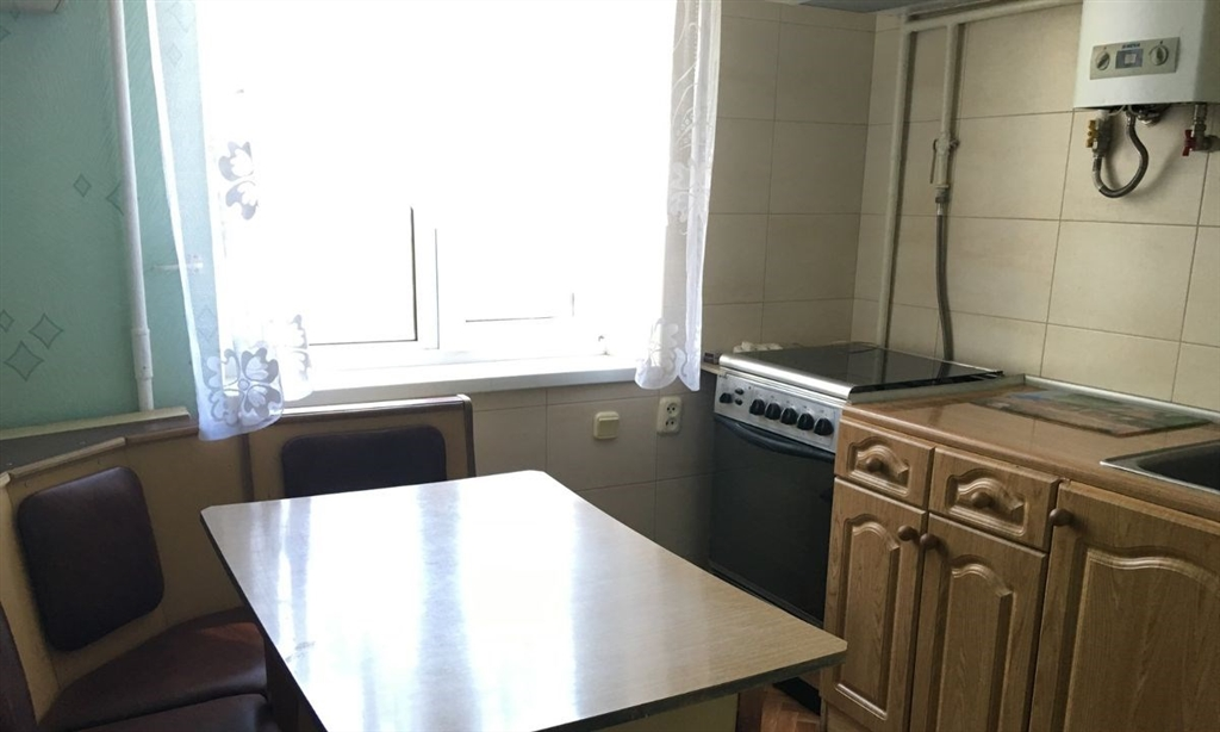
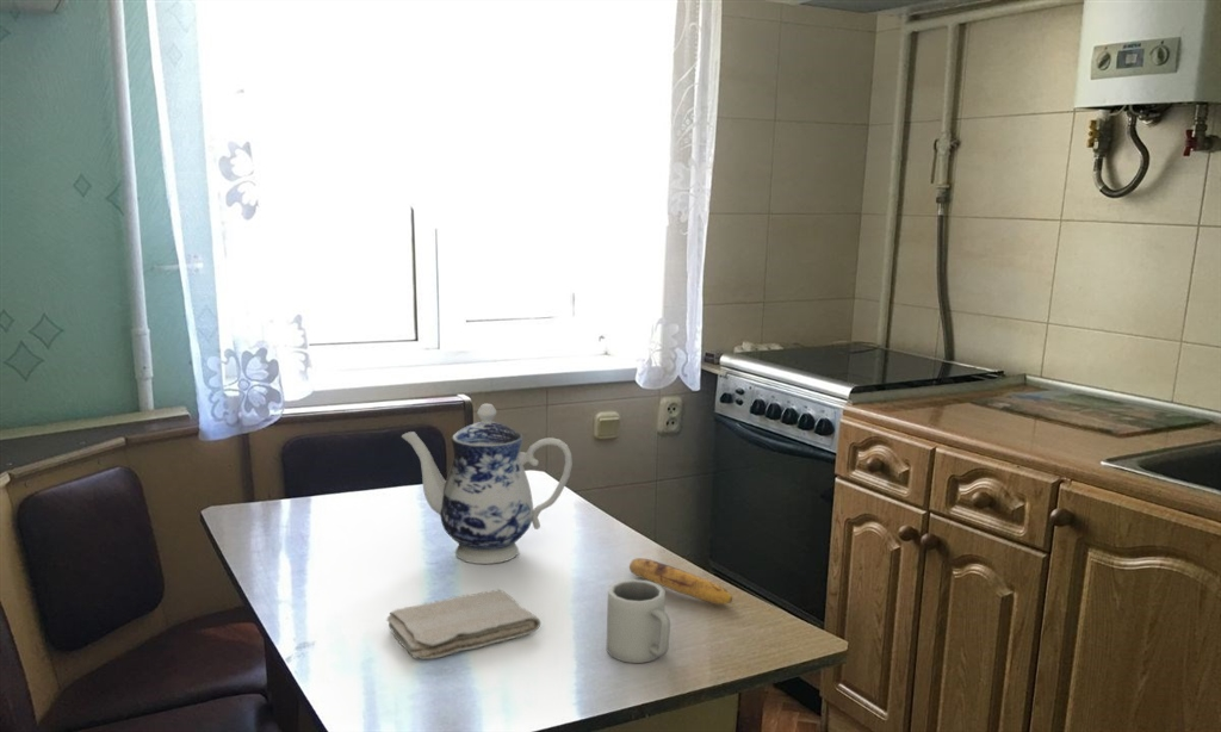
+ teapot [401,403,574,565]
+ washcloth [385,589,541,660]
+ cup [606,578,671,664]
+ banana [628,557,733,606]
